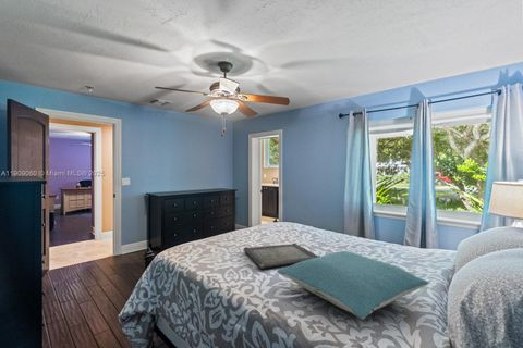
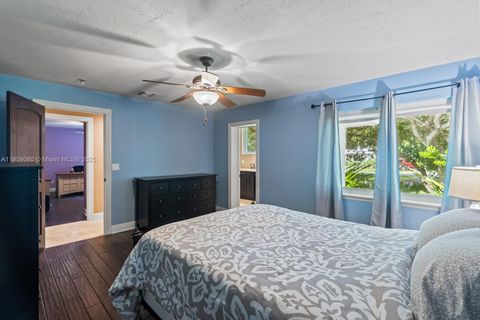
- pillow [276,250,429,321]
- serving tray [243,243,320,270]
